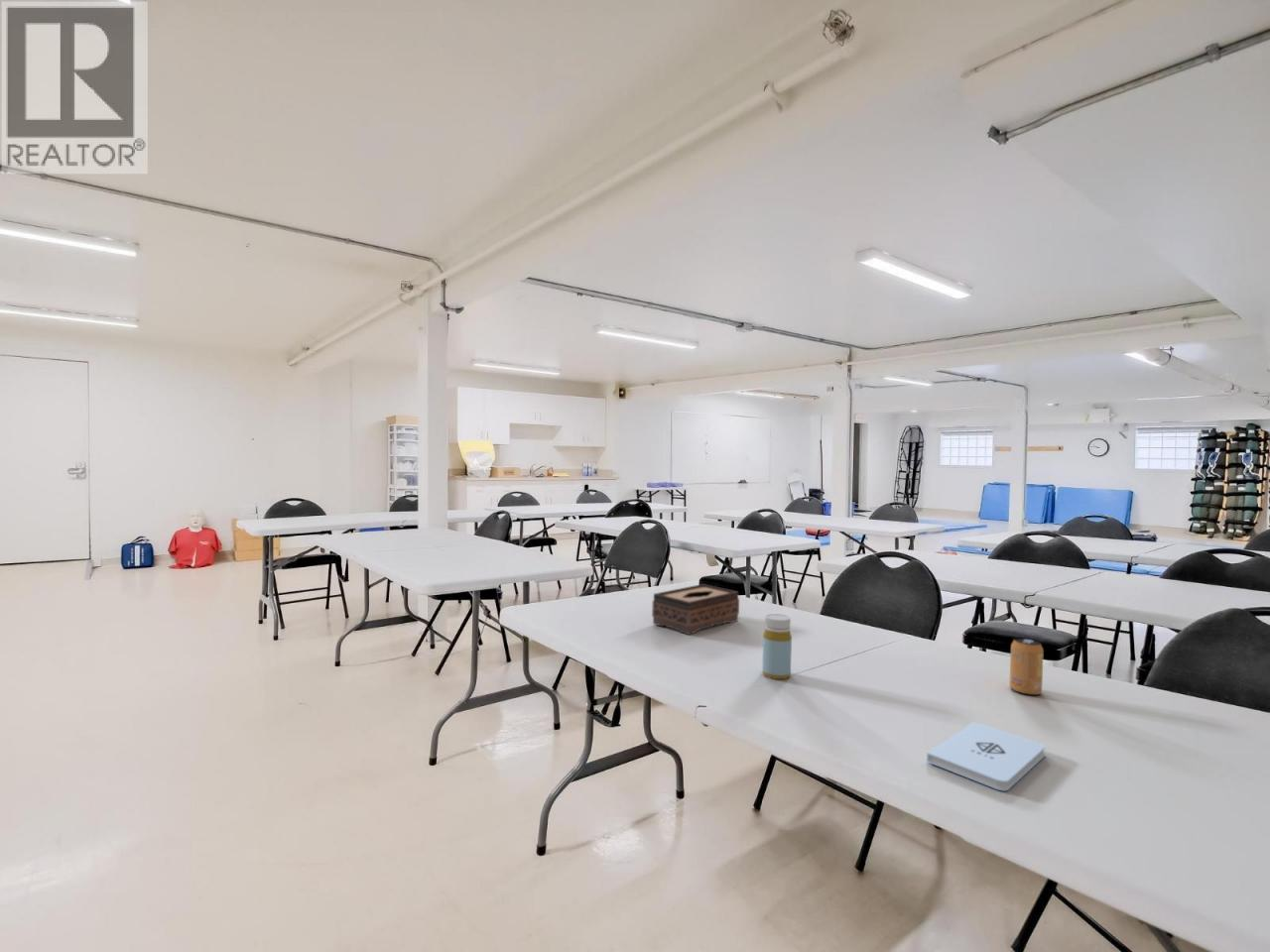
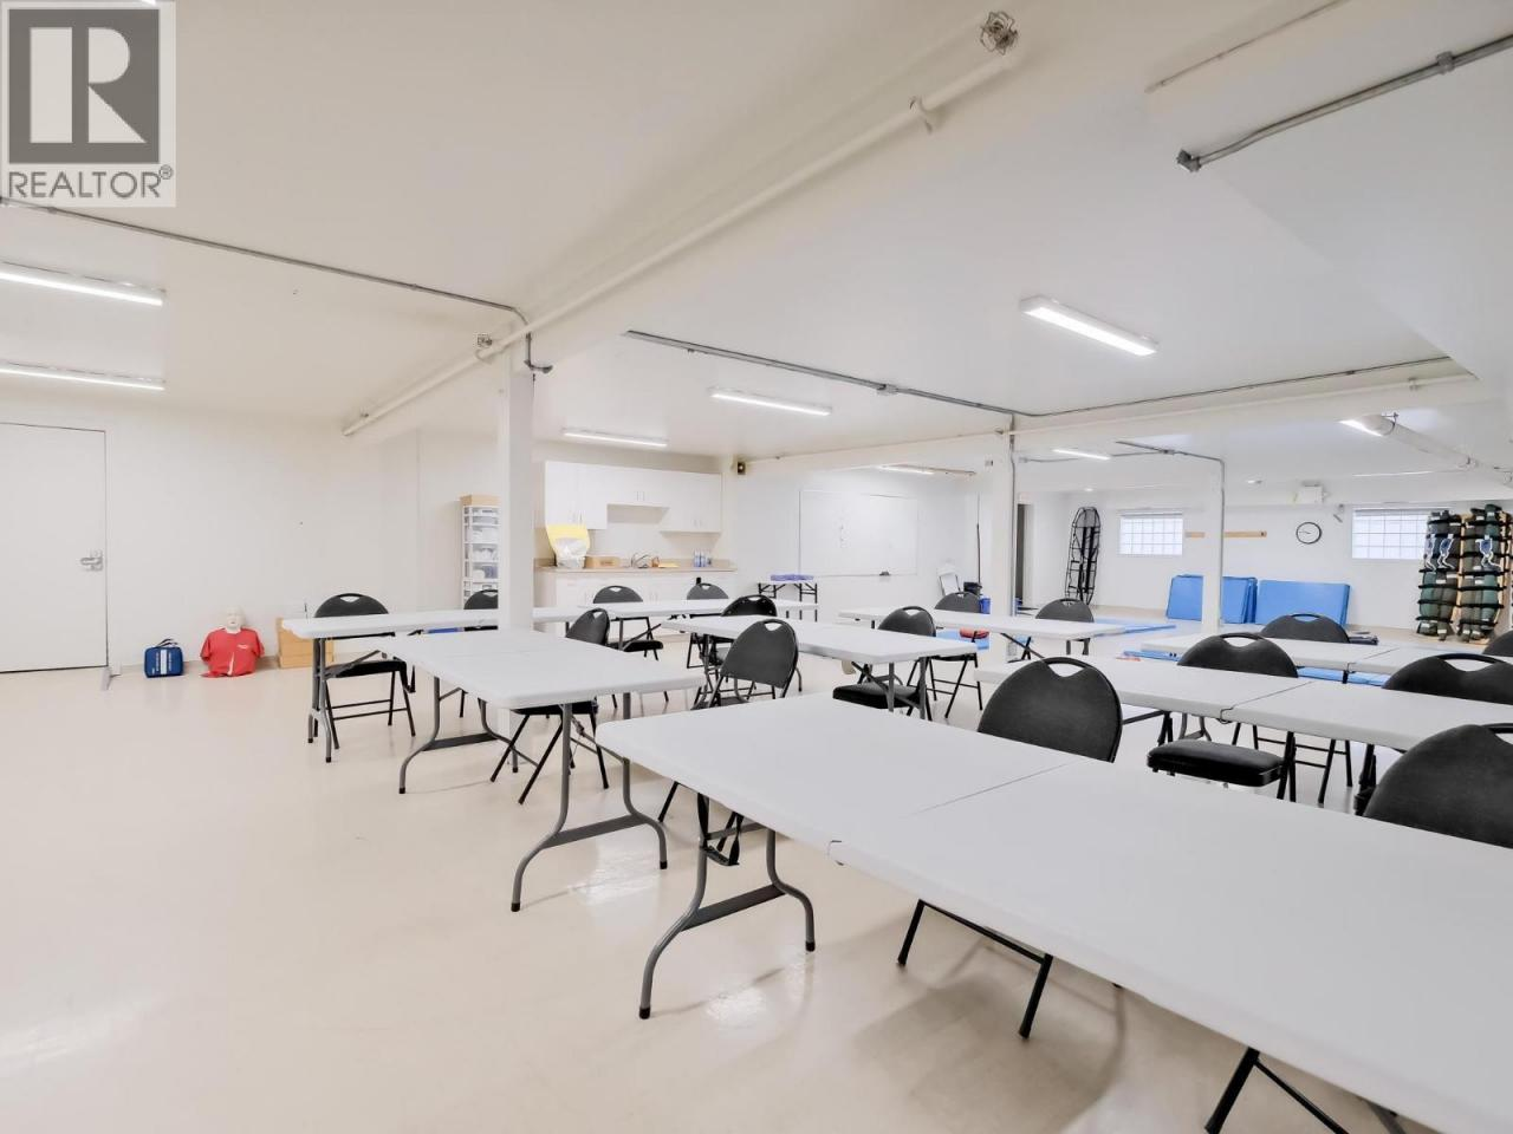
- bottle [761,613,793,680]
- notepad [926,721,1046,791]
- tissue box [651,583,740,636]
- beverage can [1009,637,1045,696]
